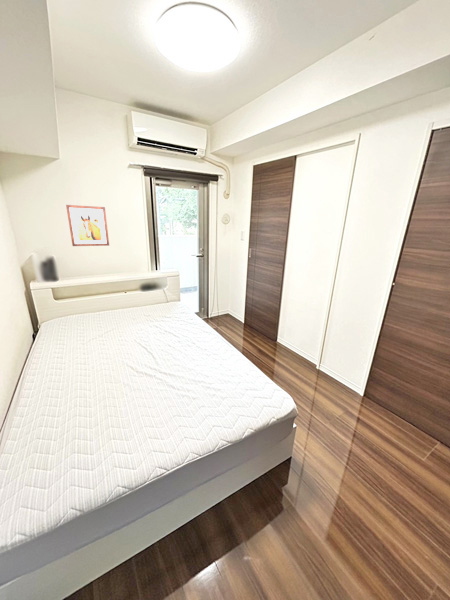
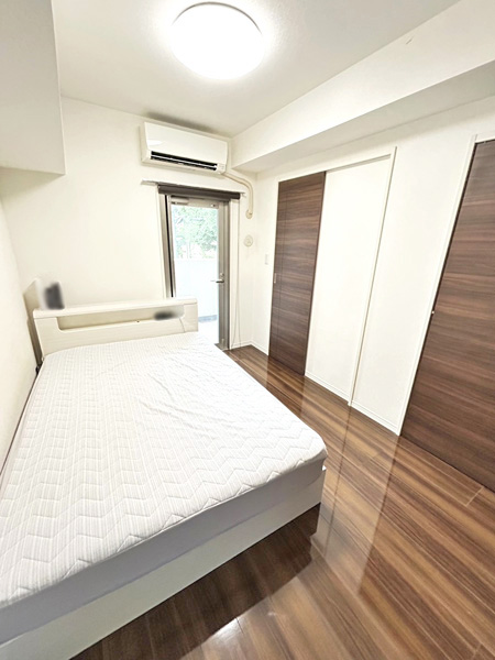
- wall art [65,204,110,247]
